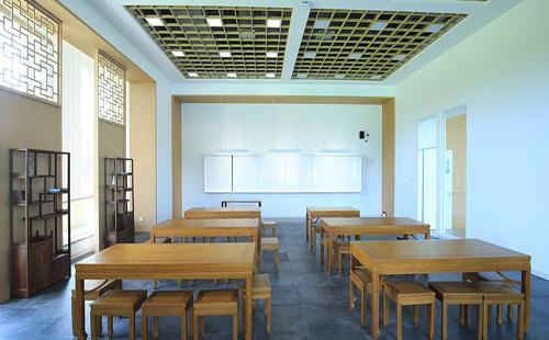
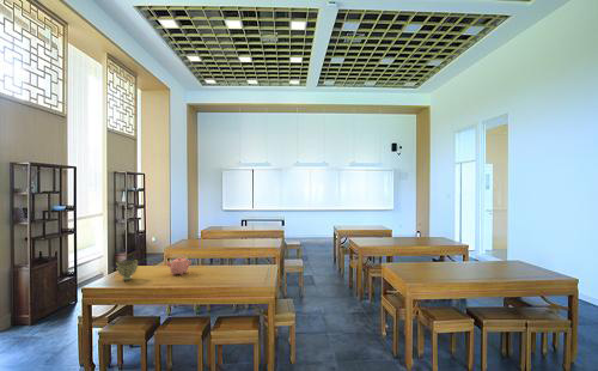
+ decorative bowl [115,259,139,281]
+ teapot [165,255,193,276]
